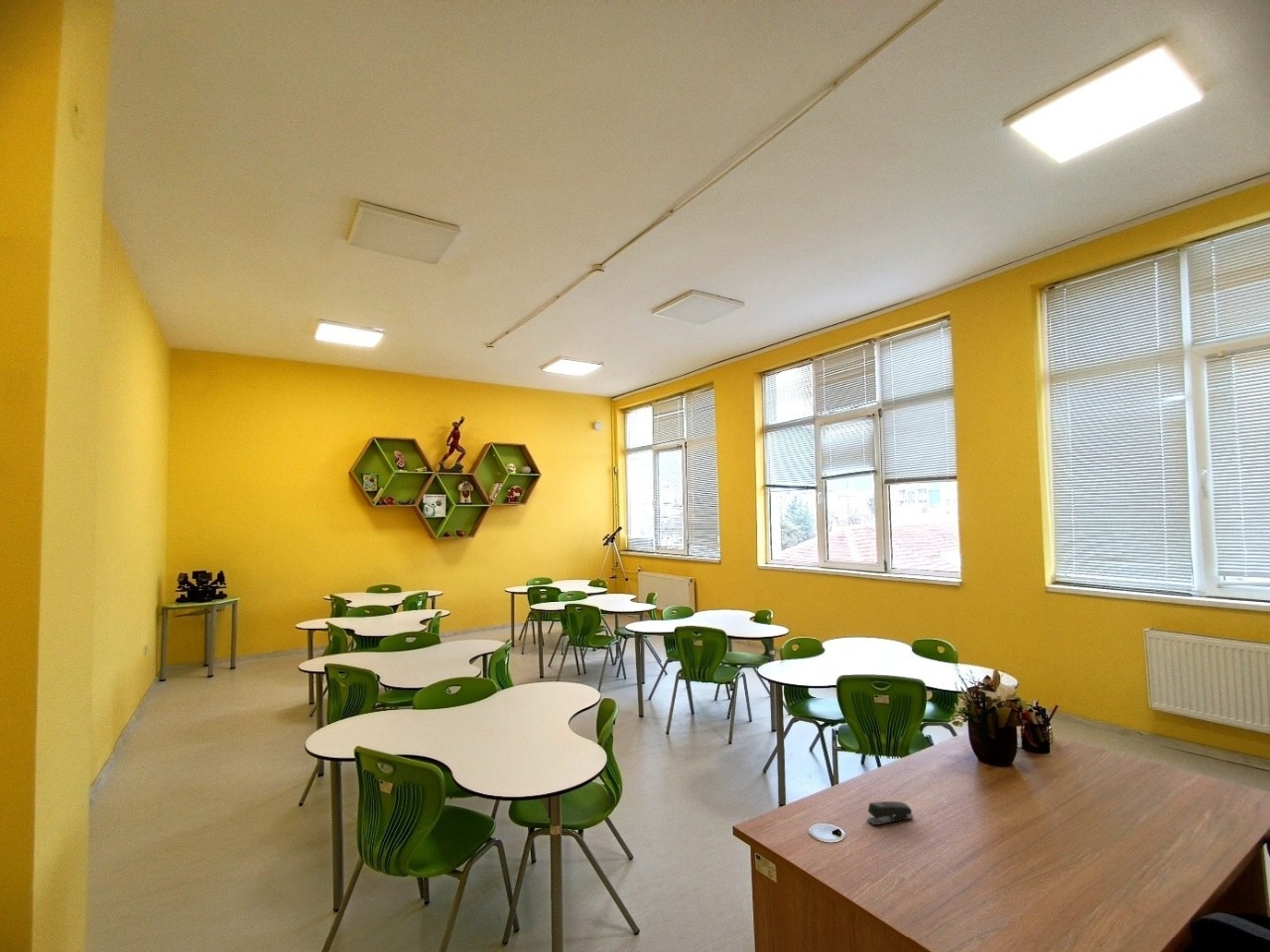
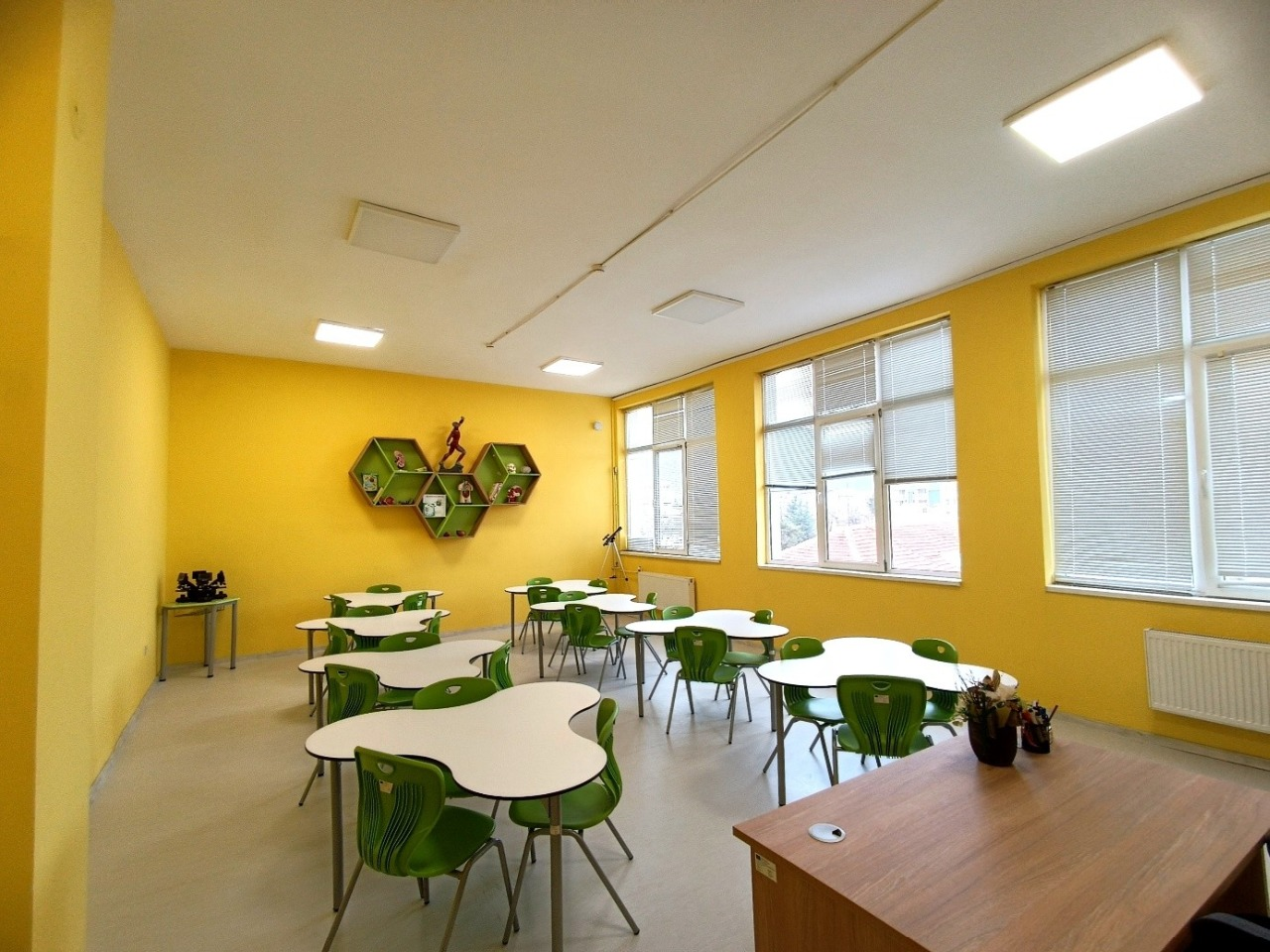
- stapler [866,800,914,826]
